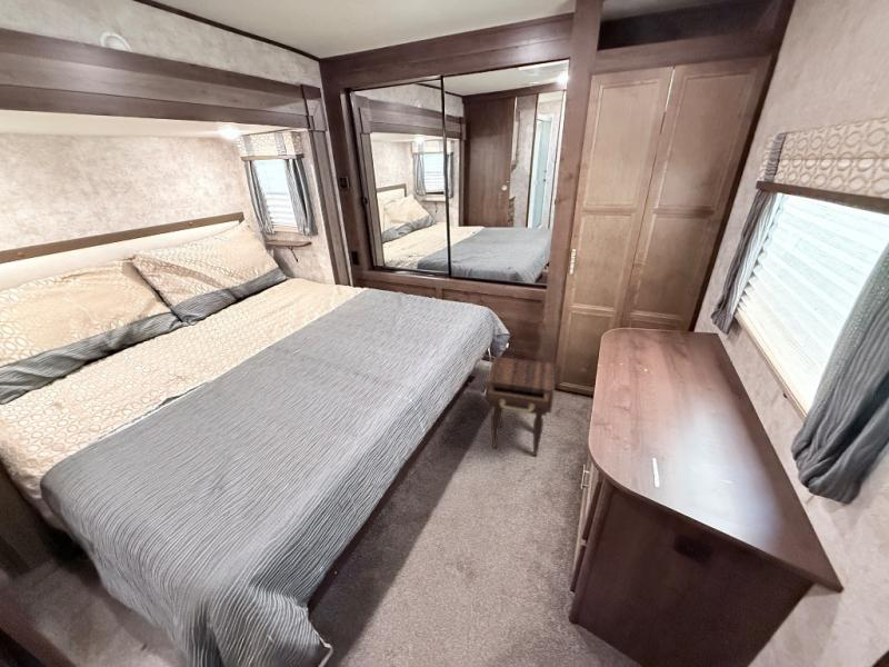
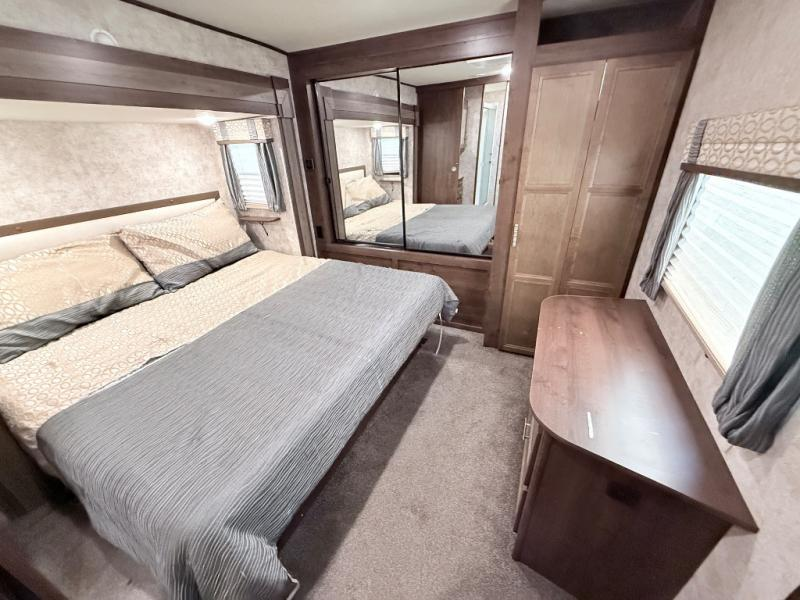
- nightstand [485,356,556,458]
